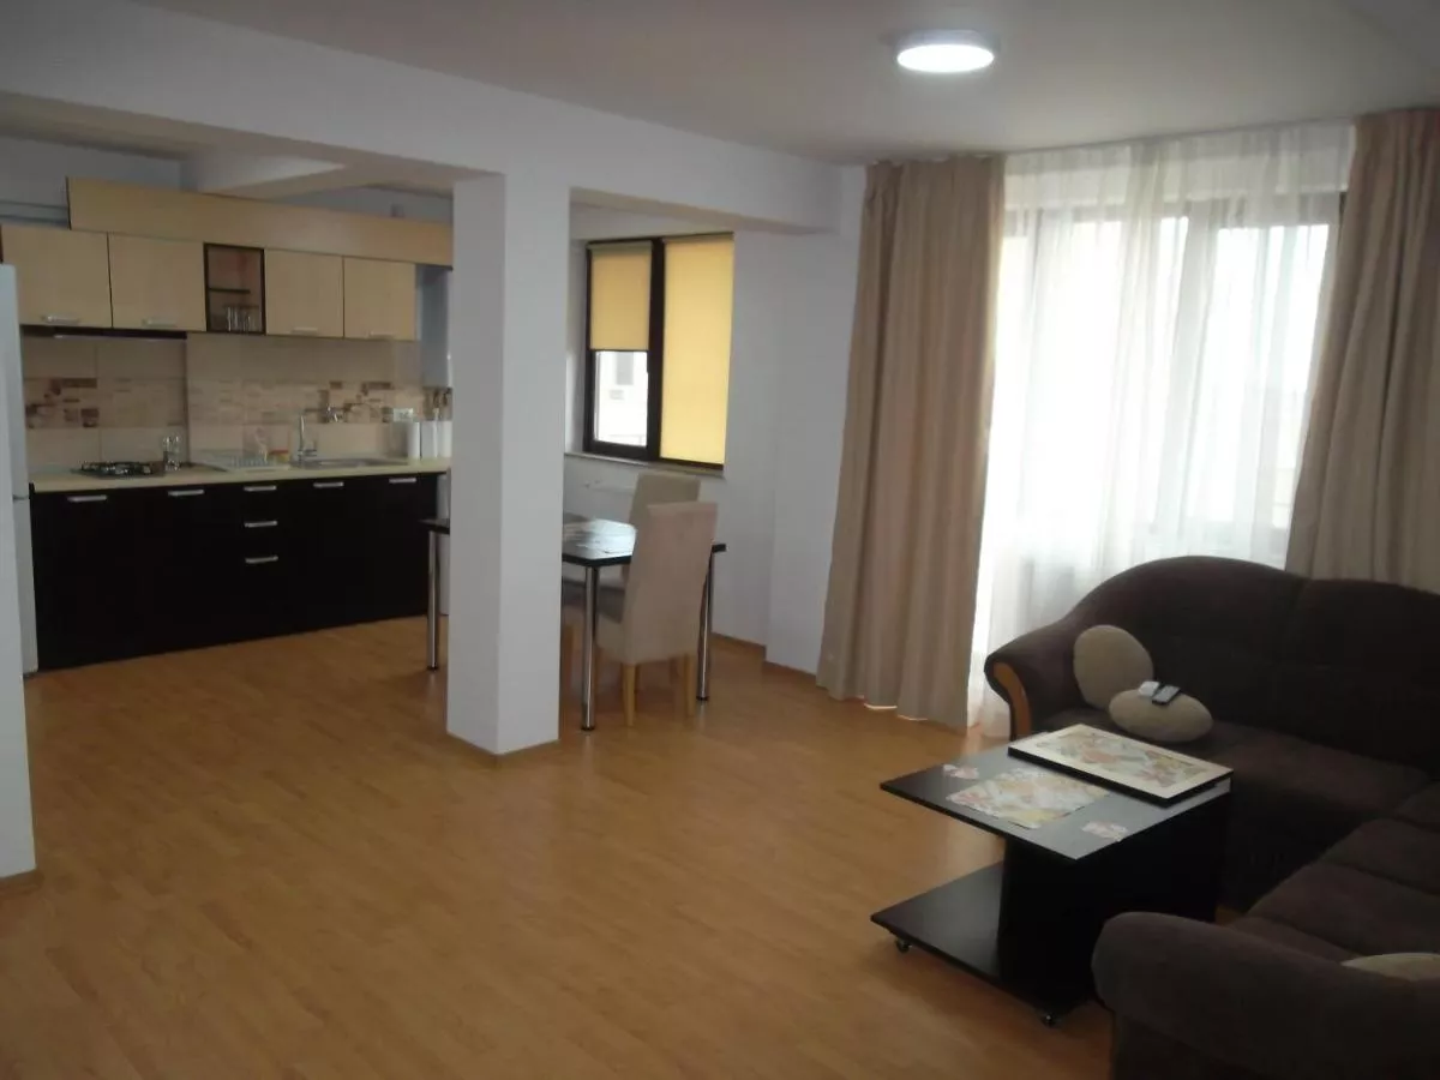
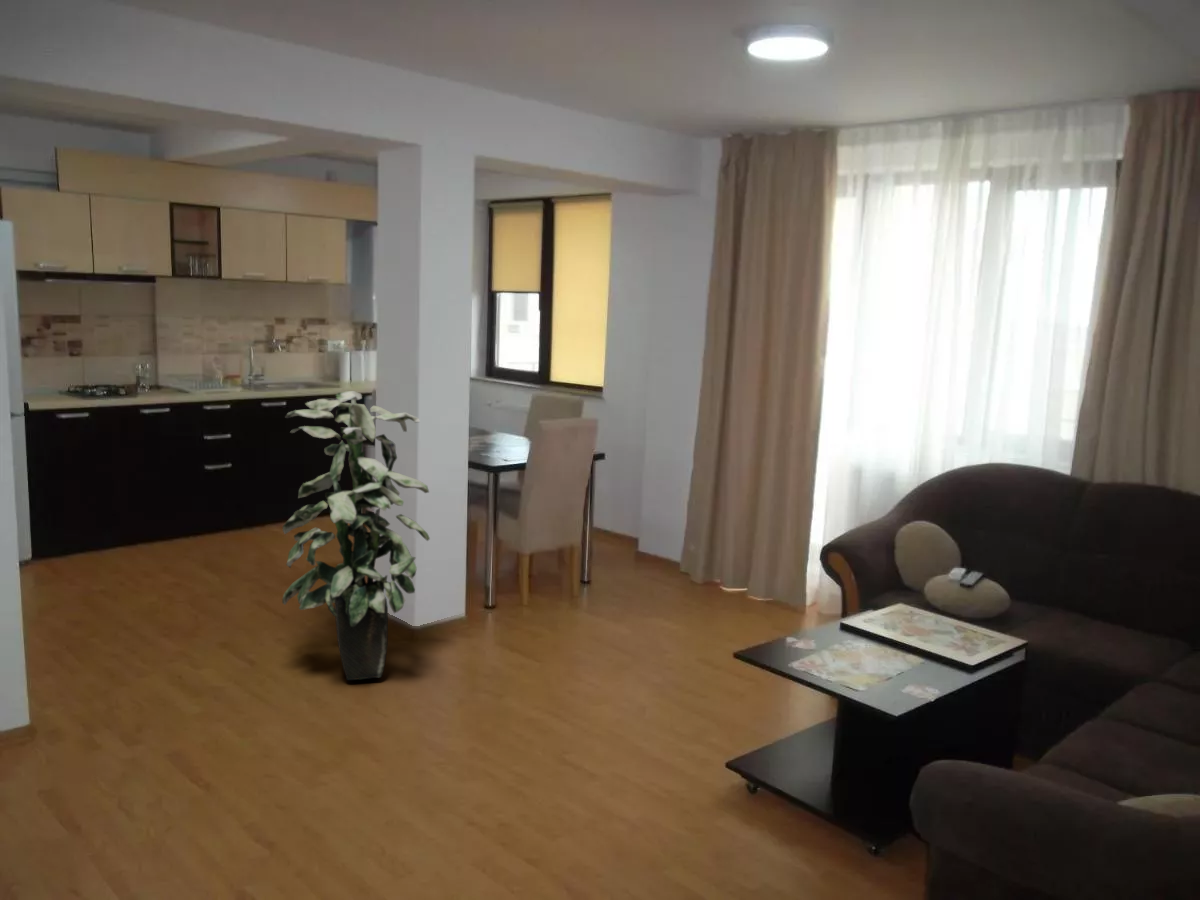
+ indoor plant [281,390,431,681]
